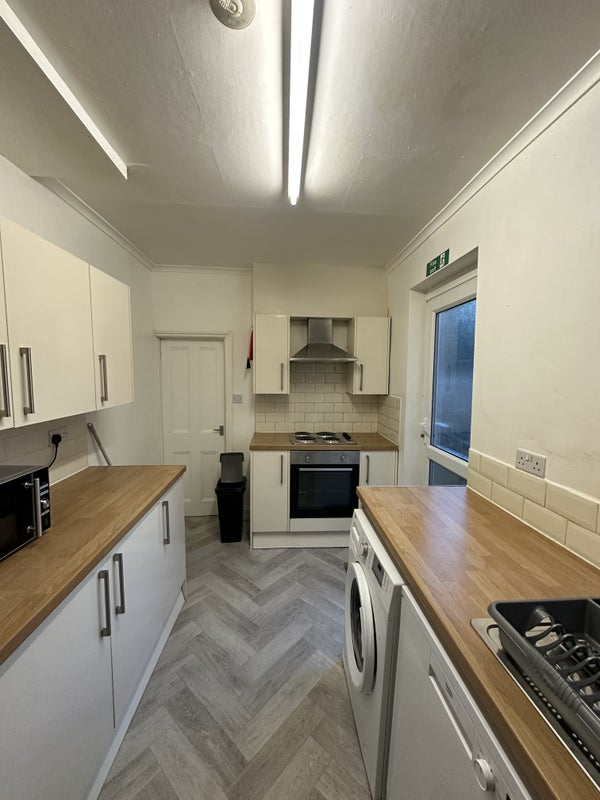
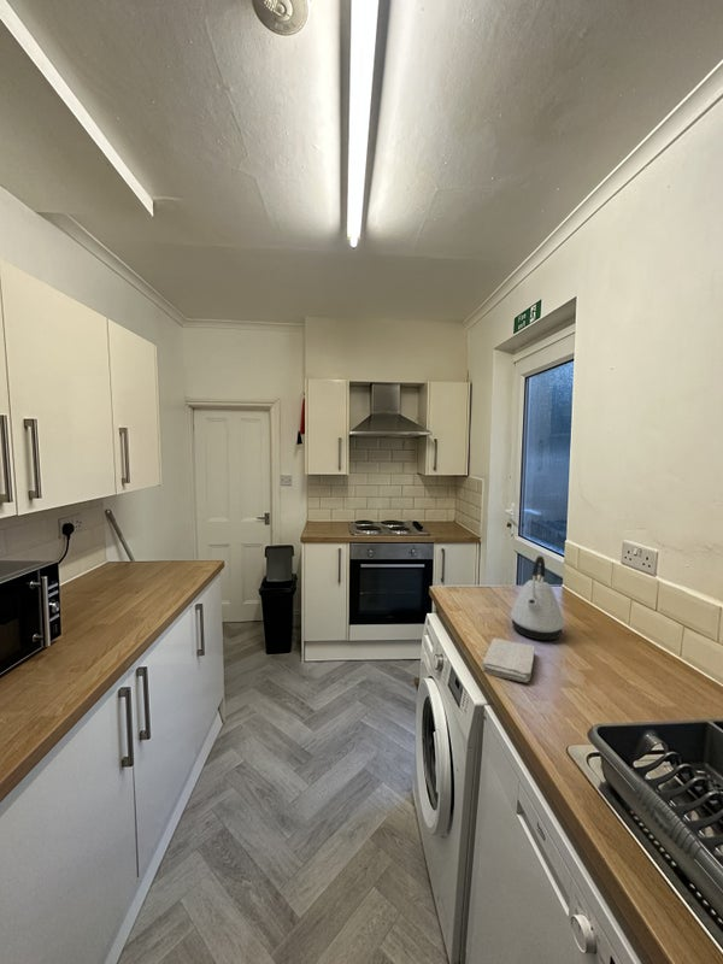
+ washcloth [481,636,535,683]
+ kettle [510,556,565,641]
